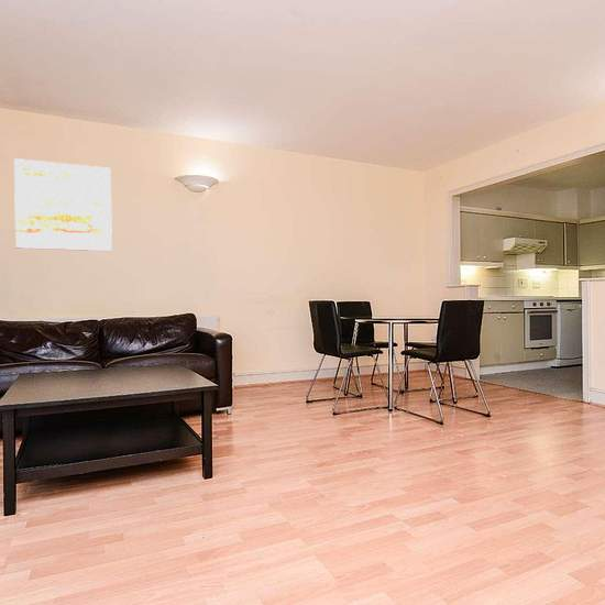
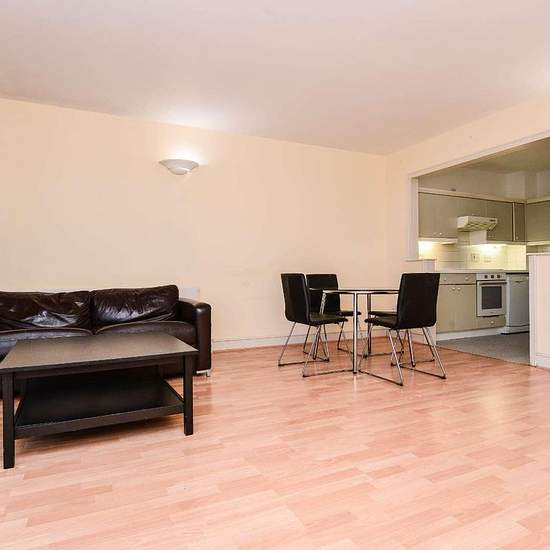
- wall art [13,157,113,252]
